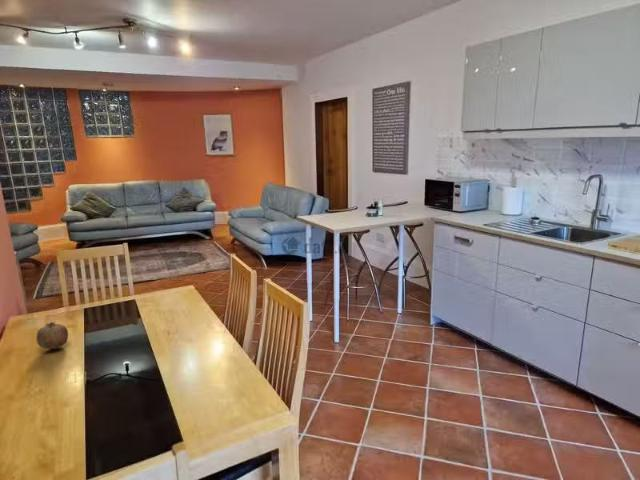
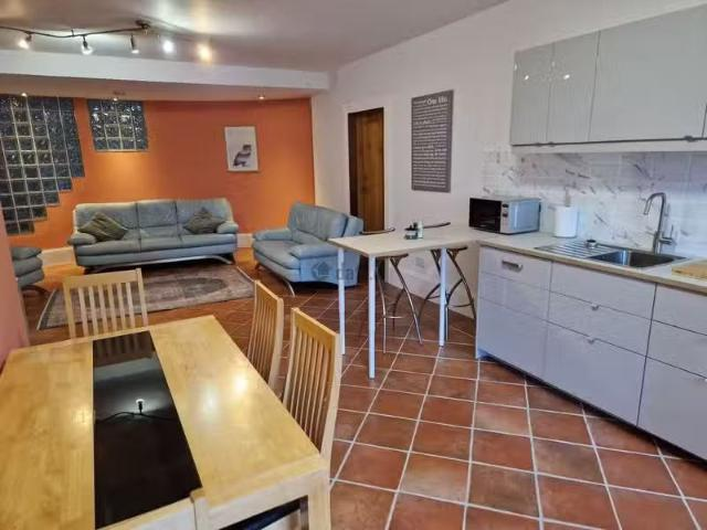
- fruit [36,320,69,350]
